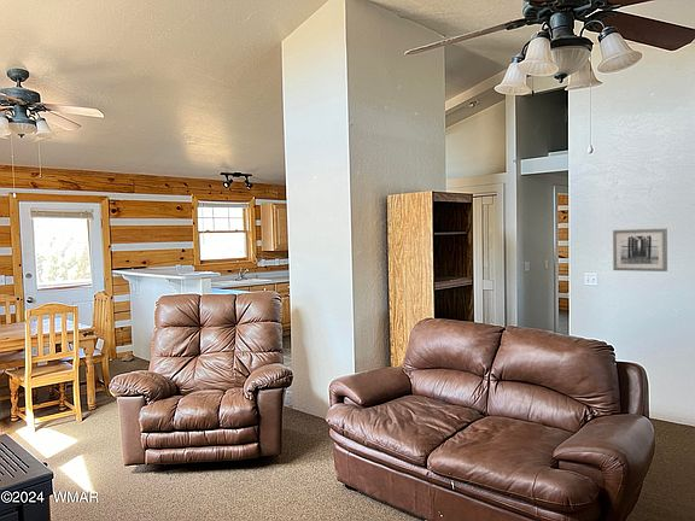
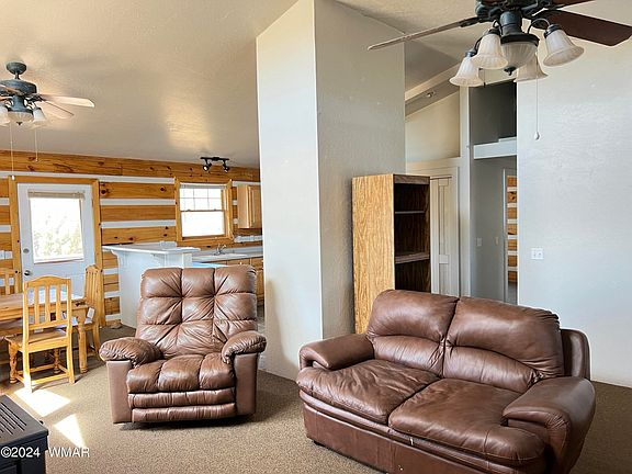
- wall art [612,227,668,273]
